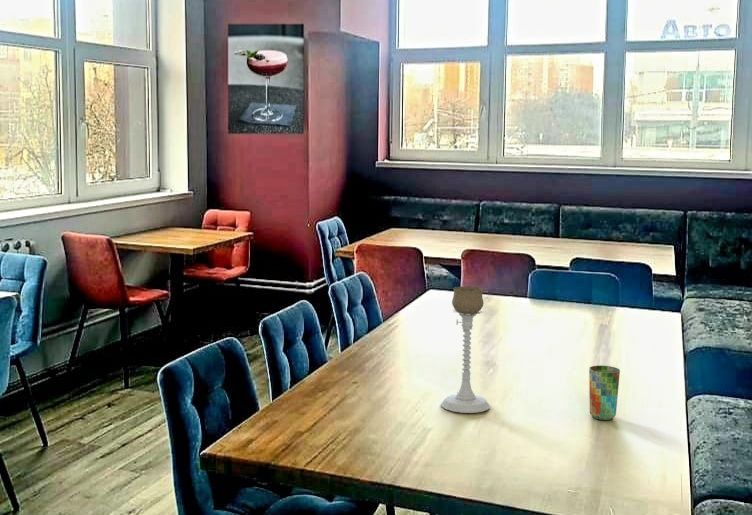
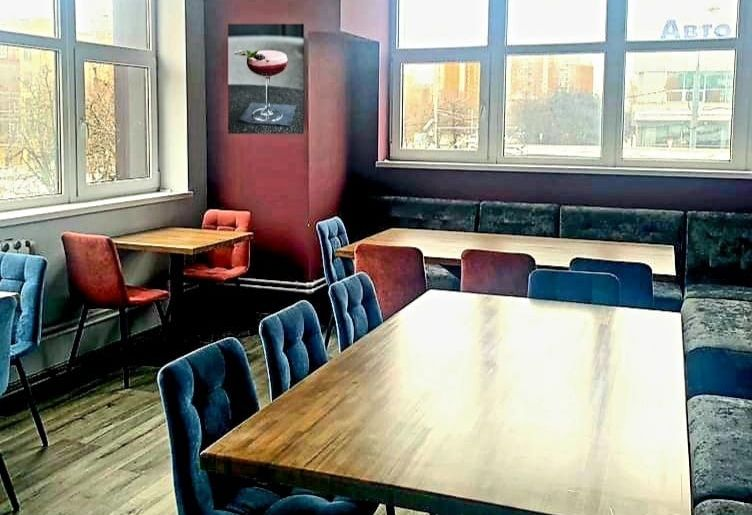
- cup [588,365,621,421]
- candle holder [440,285,491,414]
